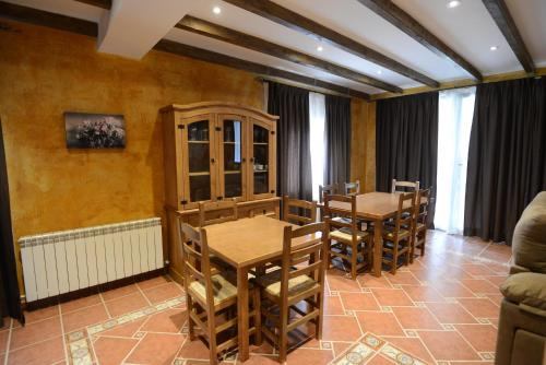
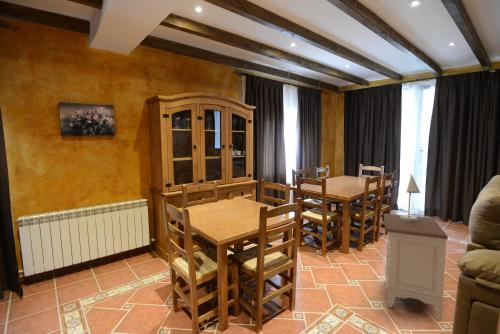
+ nightstand [383,212,449,321]
+ table lamp [400,173,421,222]
